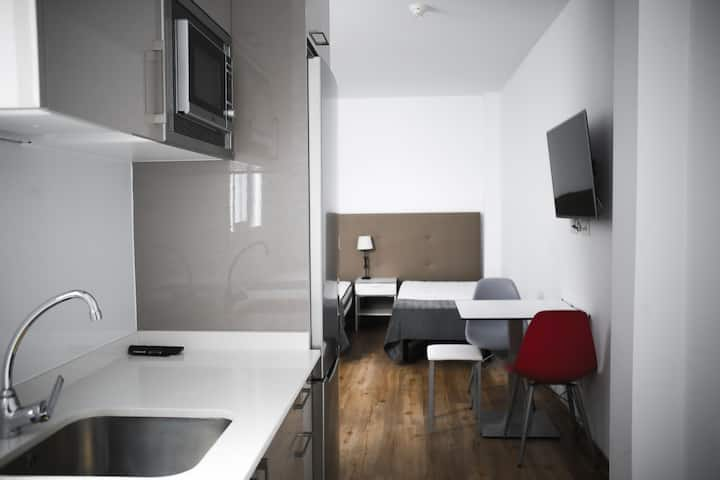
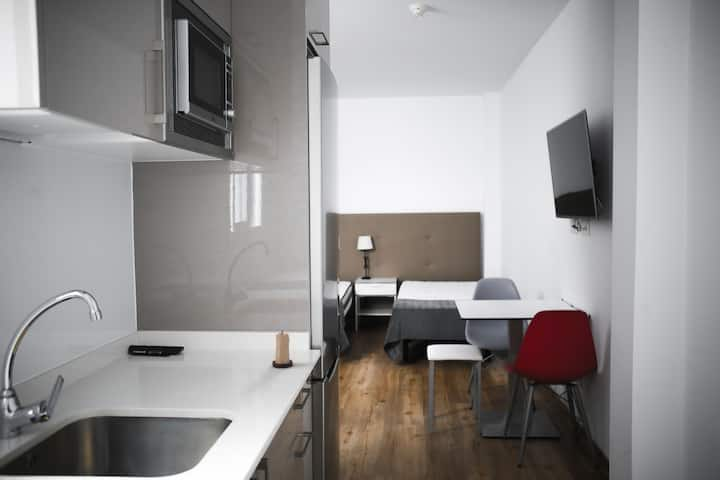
+ candle [271,330,294,369]
